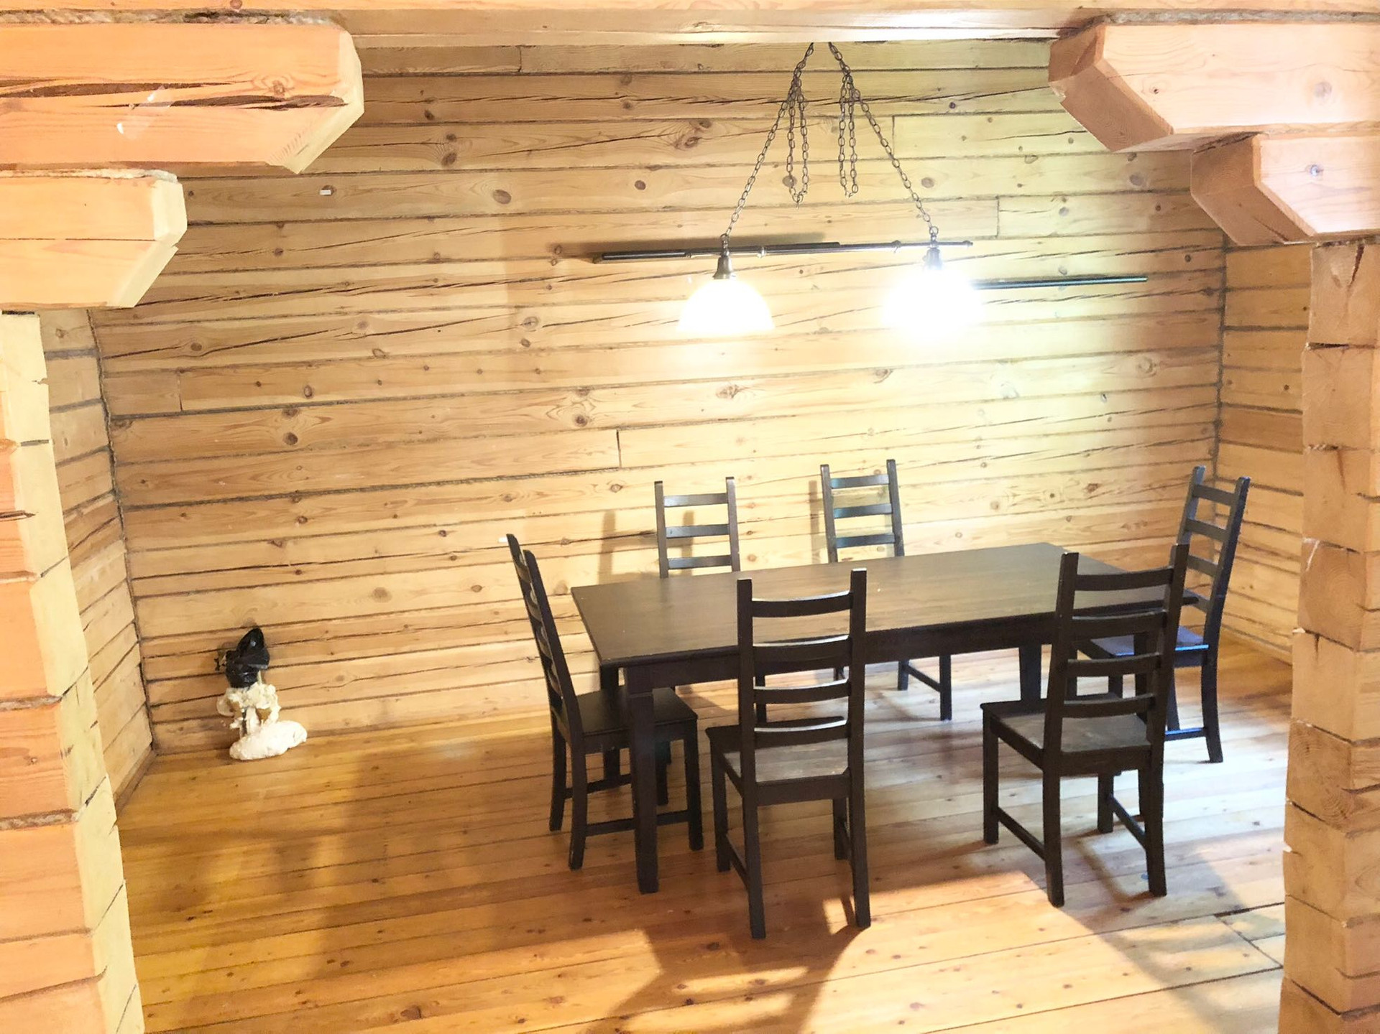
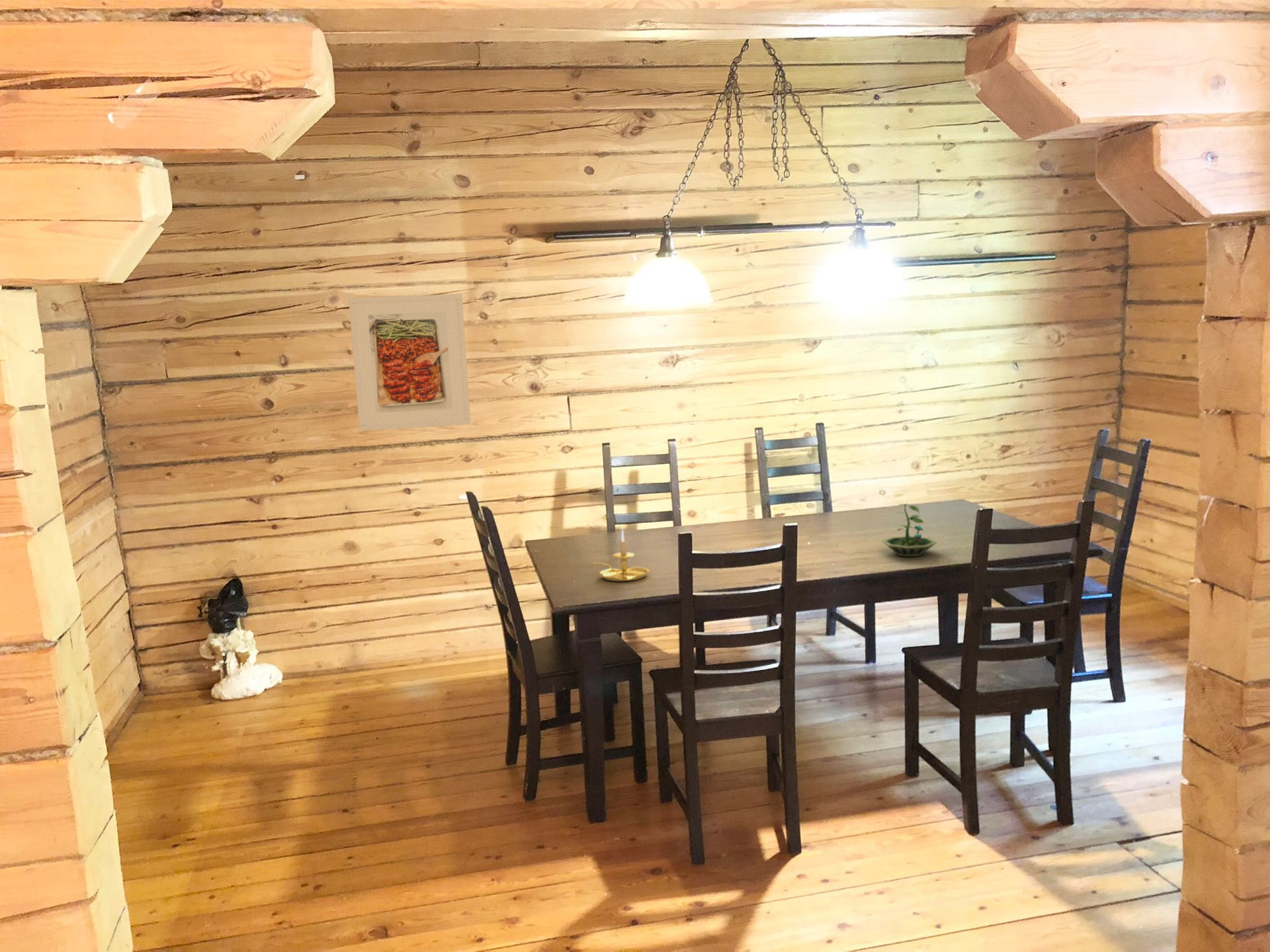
+ candle holder [591,528,650,582]
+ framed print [348,293,472,432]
+ terrarium [881,502,938,557]
